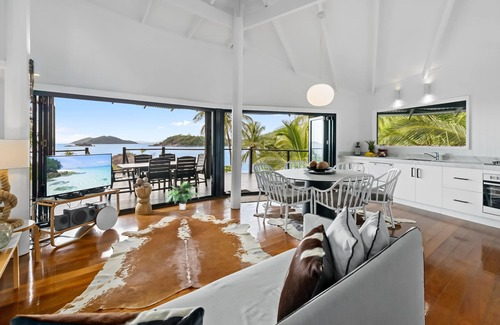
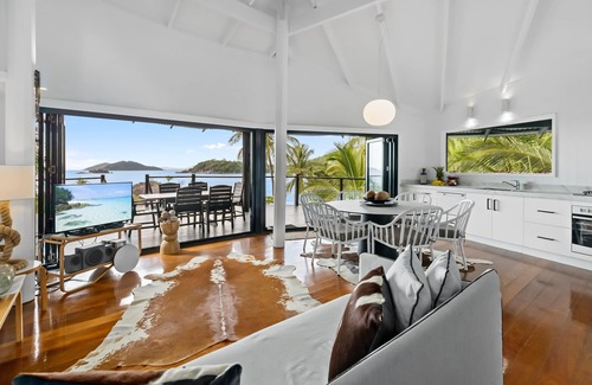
- potted plant [164,180,202,211]
